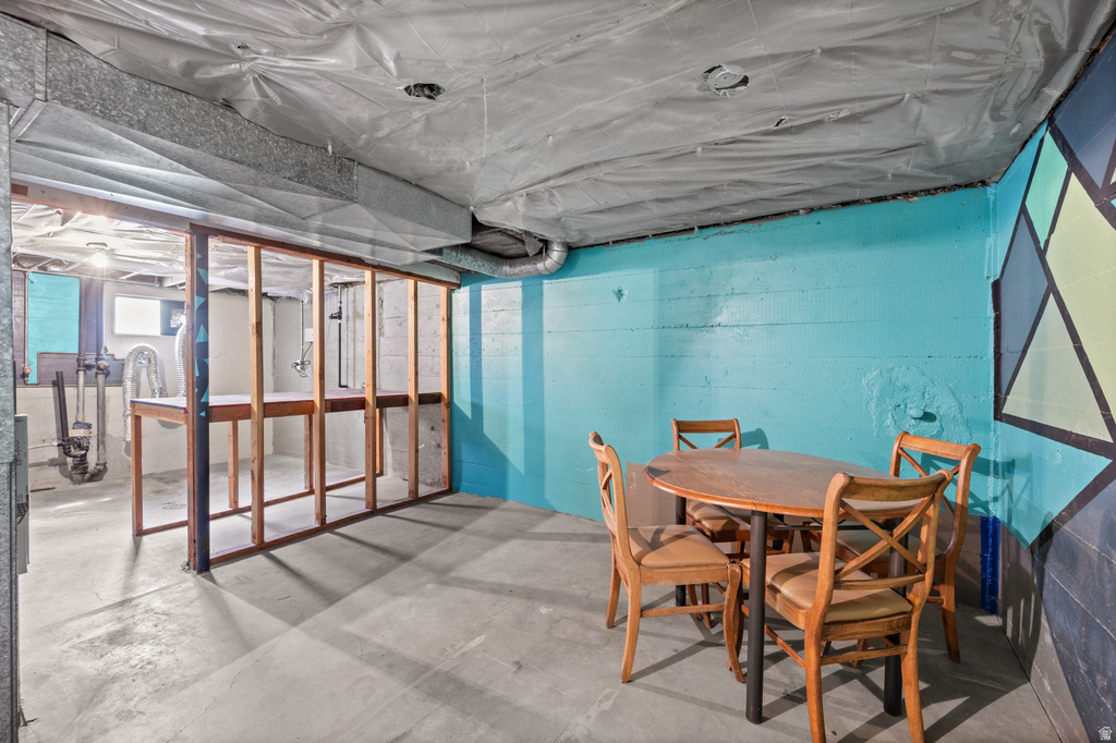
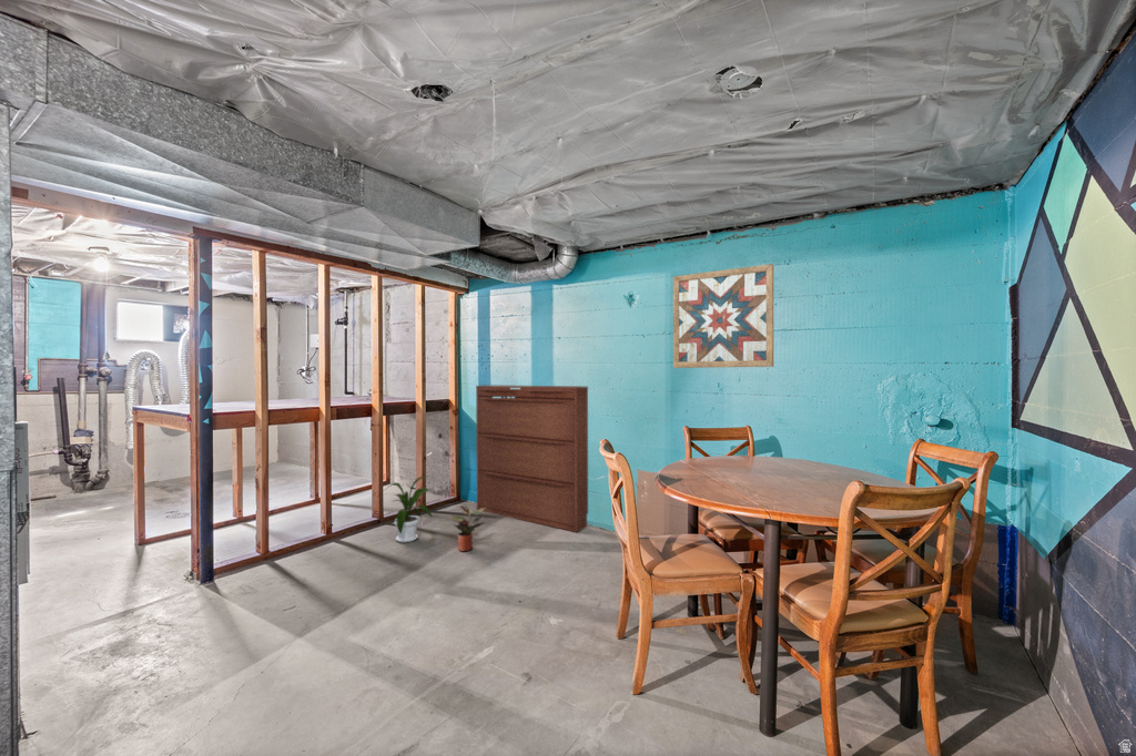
+ potted plant [449,503,486,552]
+ wall art [672,263,774,369]
+ house plant [383,474,433,544]
+ dresser [475,385,589,533]
